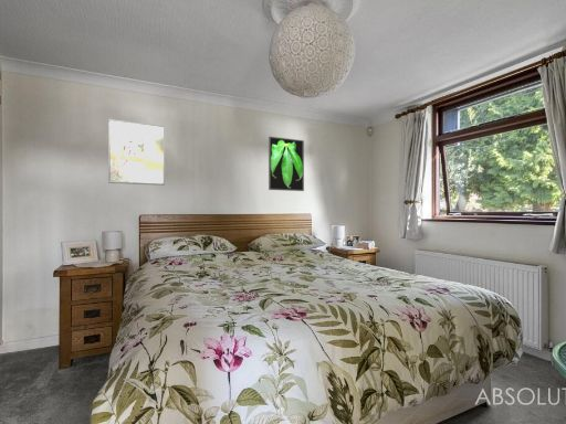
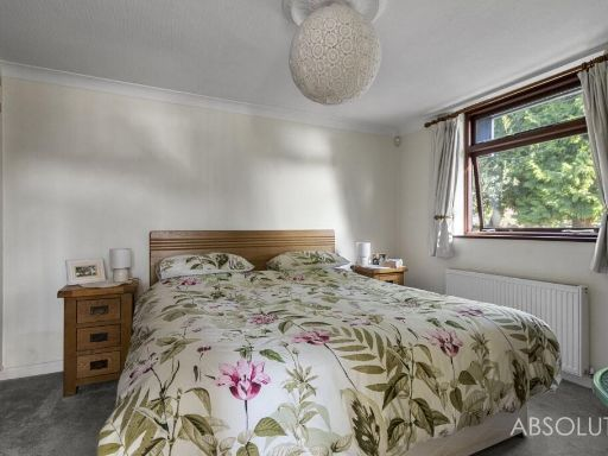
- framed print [107,118,166,187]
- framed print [268,136,305,192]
